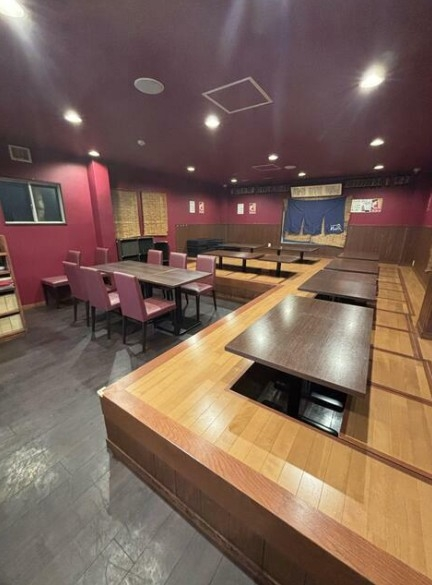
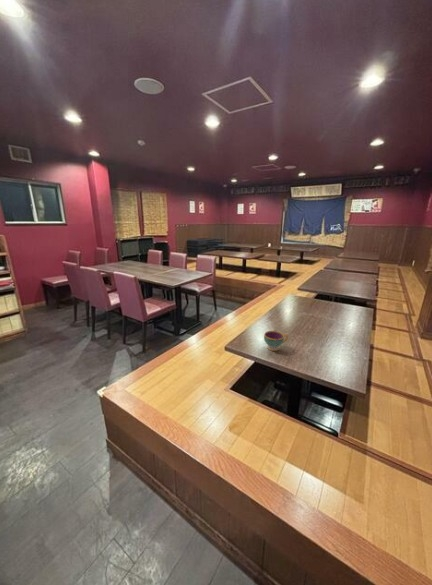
+ teacup [263,330,289,352]
